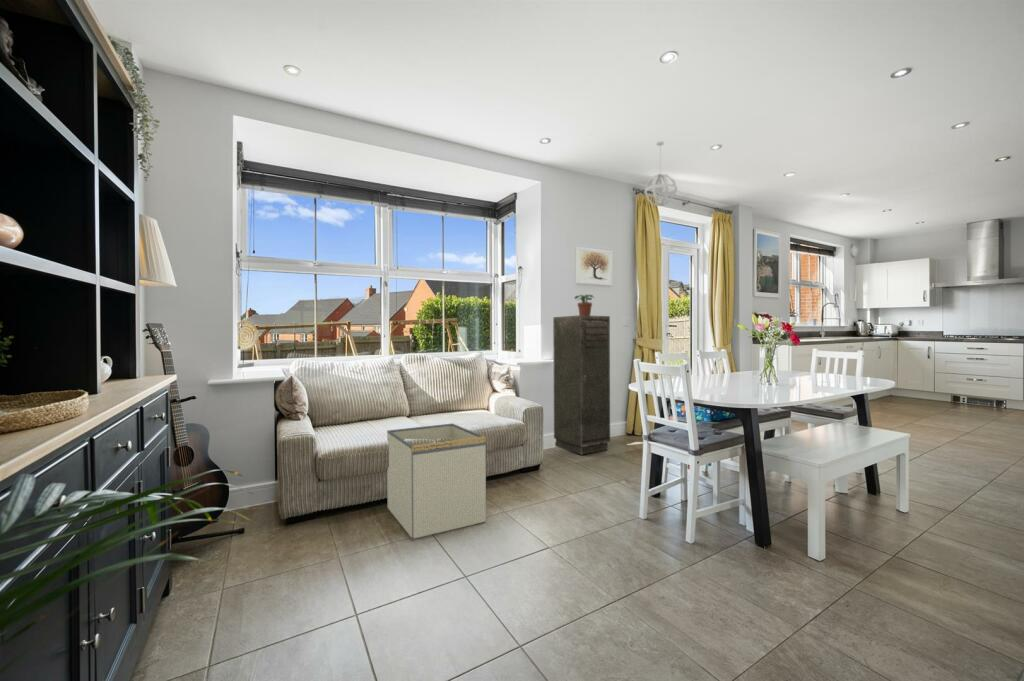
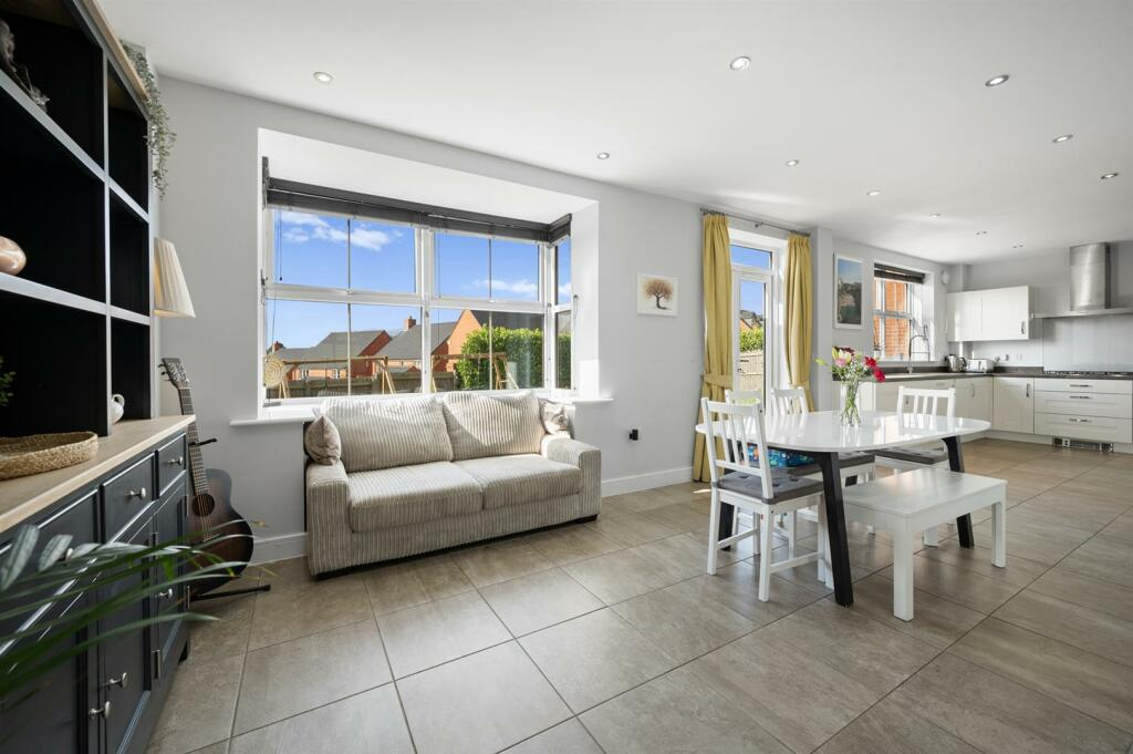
- pendant light [643,140,678,207]
- storage bin [386,422,487,540]
- potted plant [574,294,595,316]
- storage cabinet [552,314,611,456]
